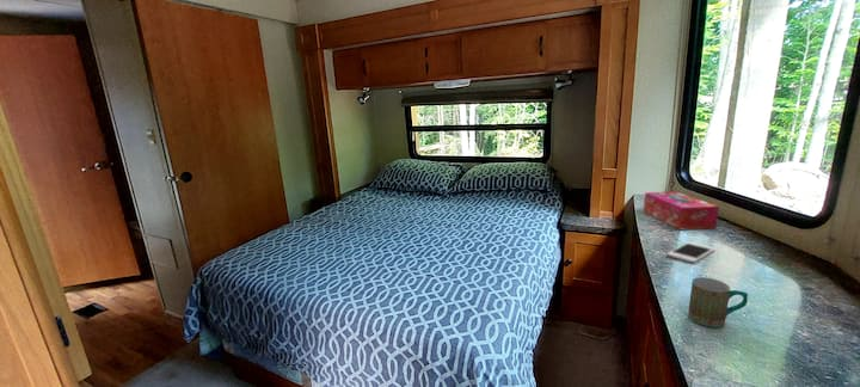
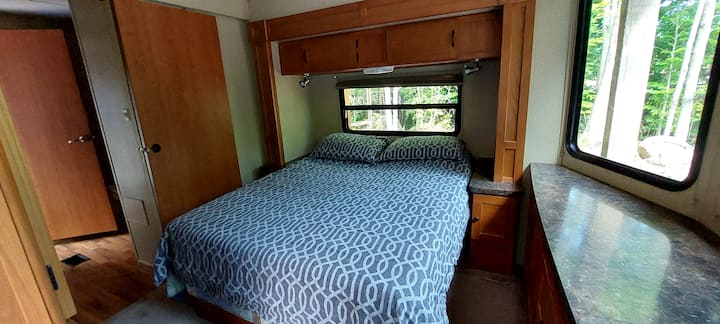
- cell phone [665,241,717,264]
- mug [687,276,749,328]
- tissue box [643,190,720,231]
